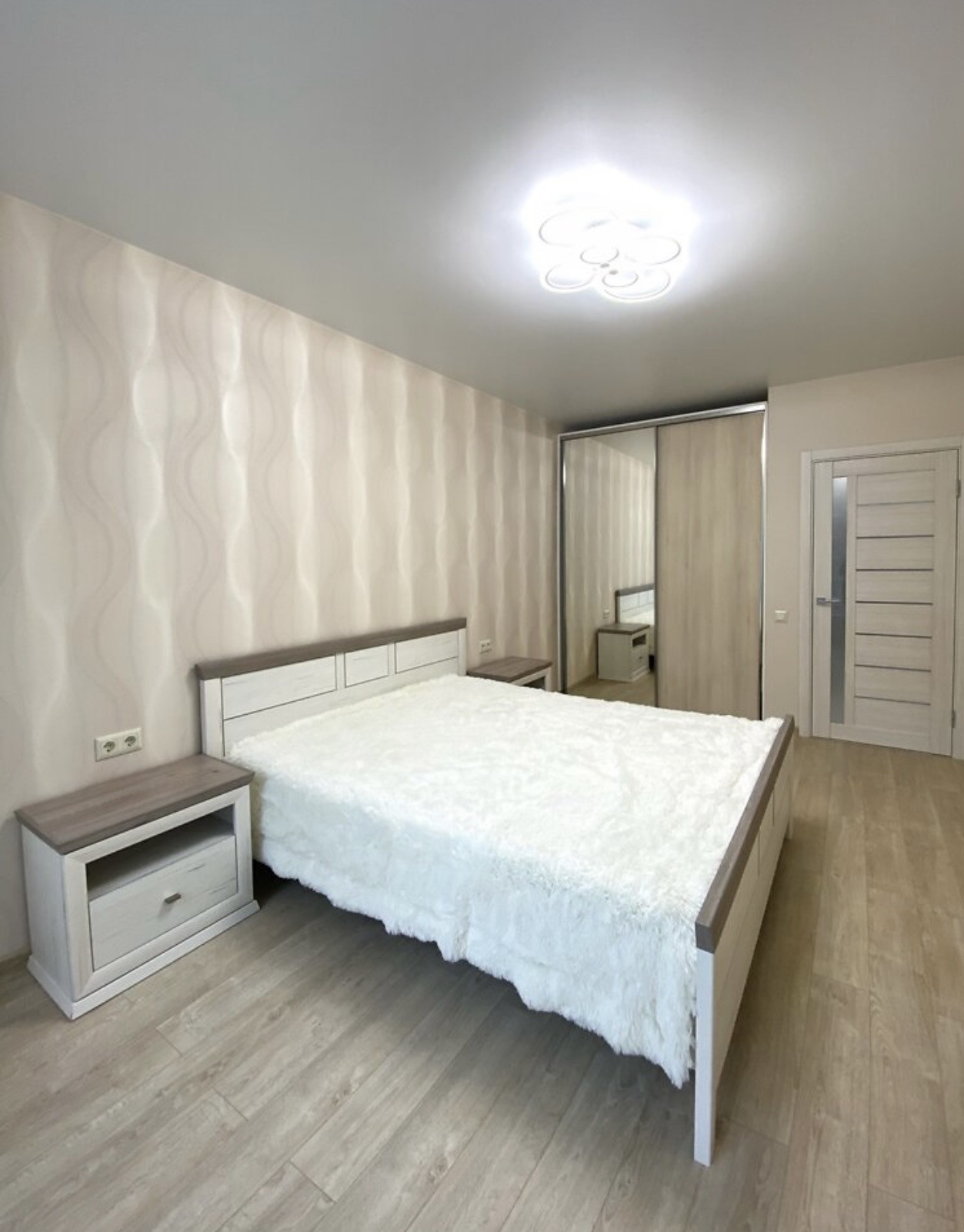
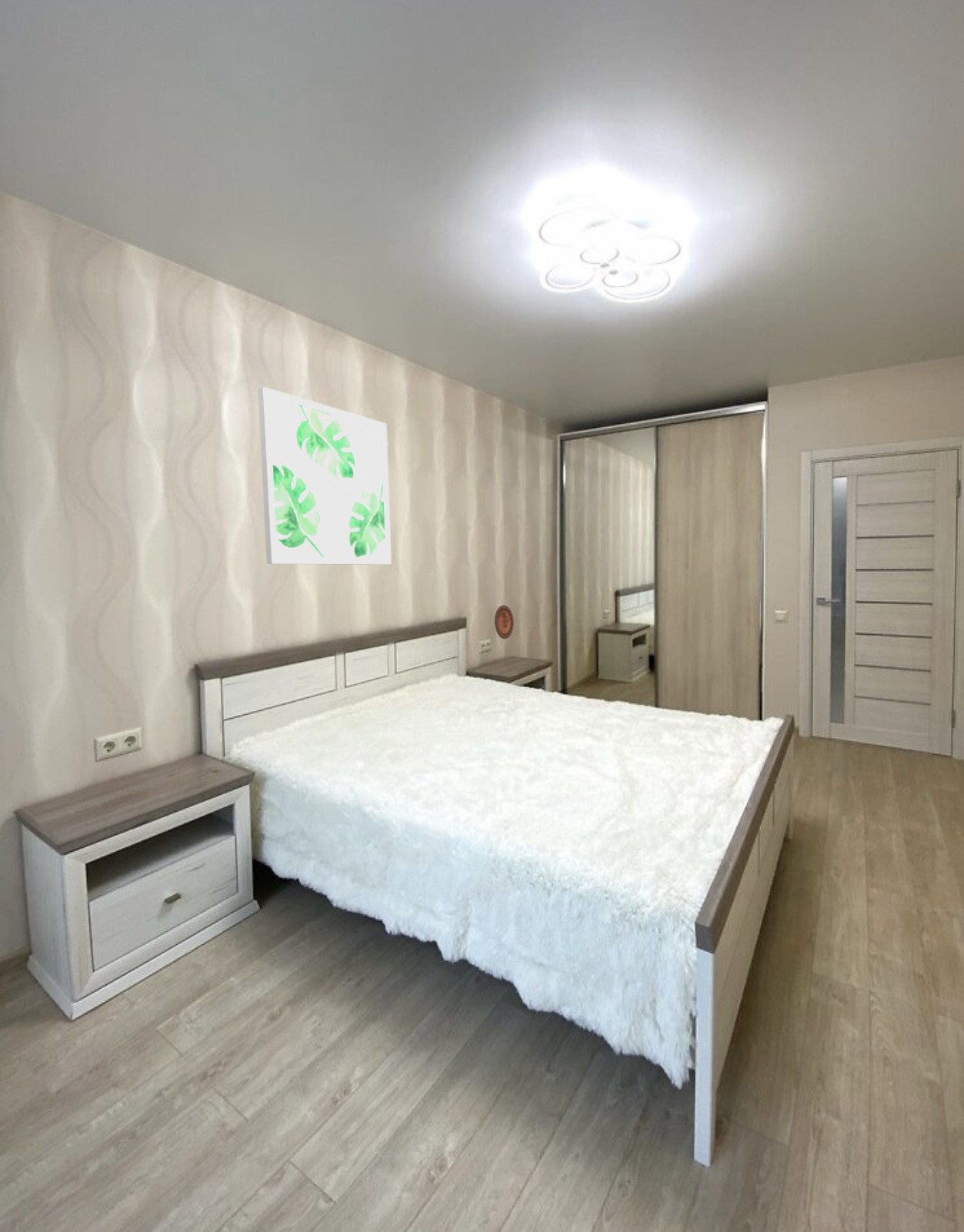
+ wall art [257,386,392,566]
+ decorative plate [494,605,515,639]
